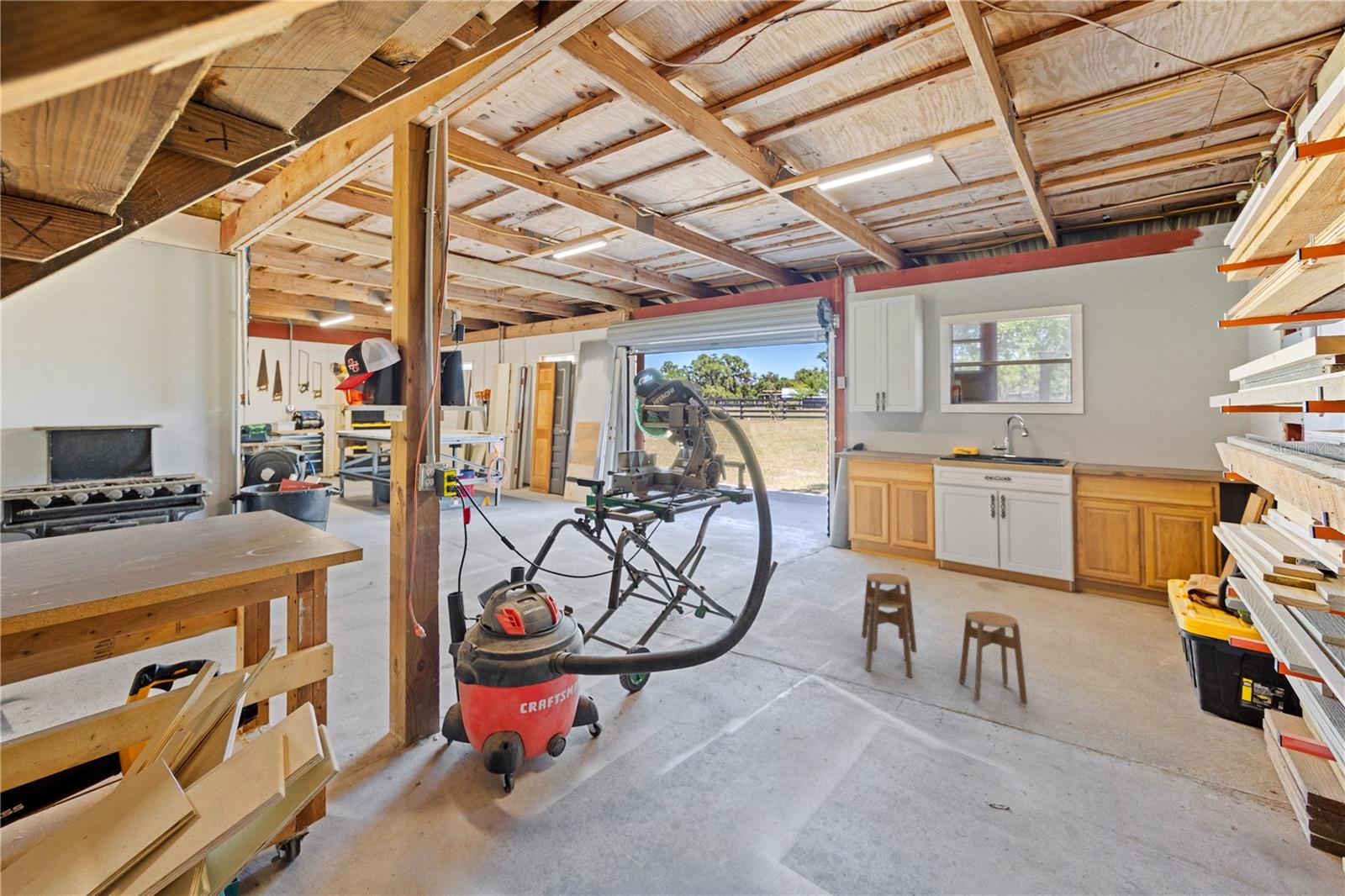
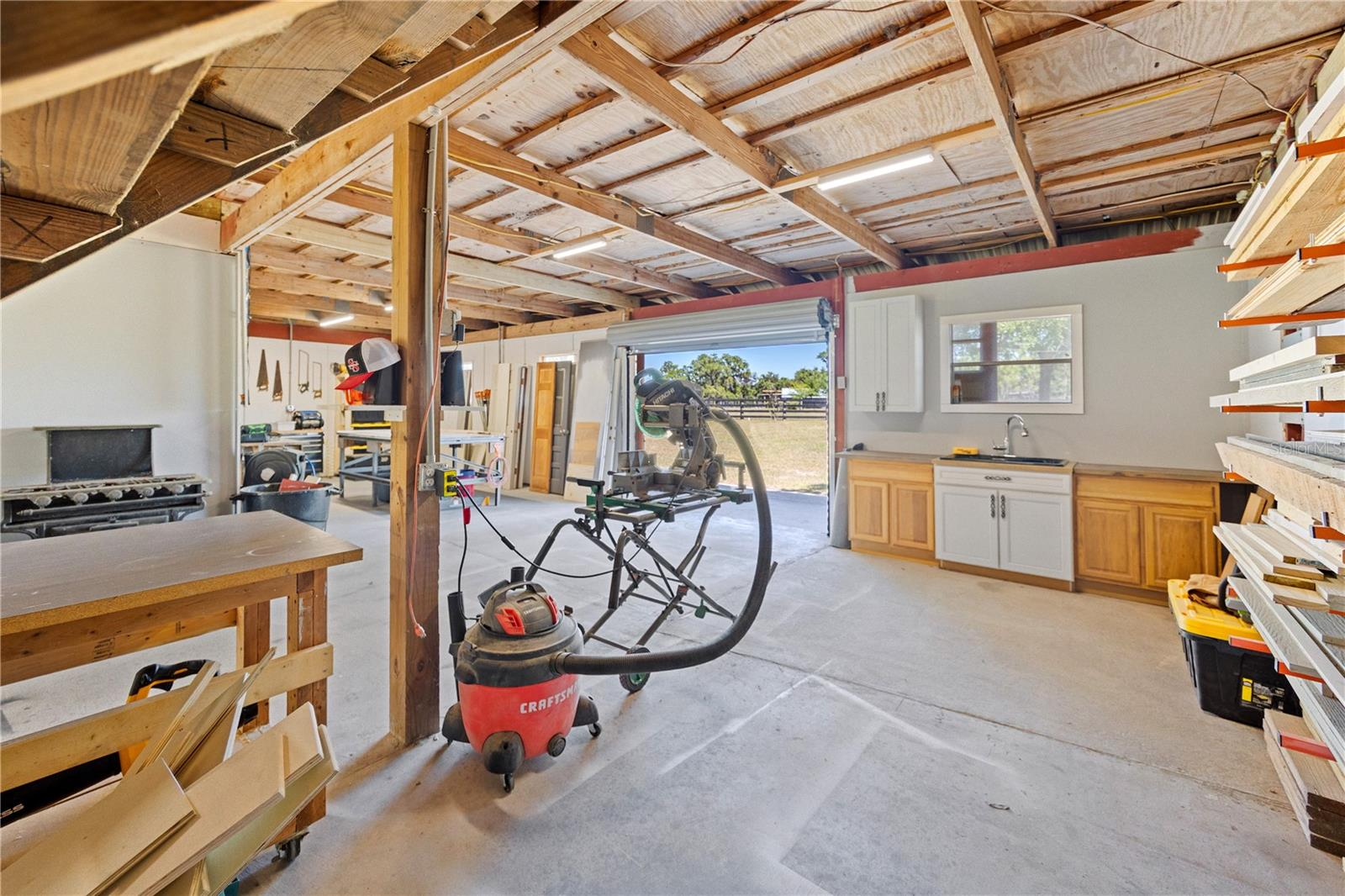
- stool [861,572,1029,706]
